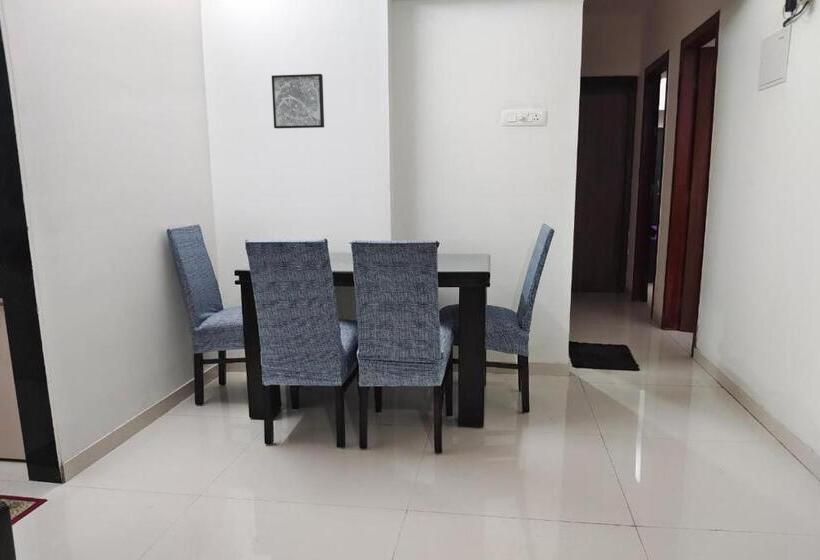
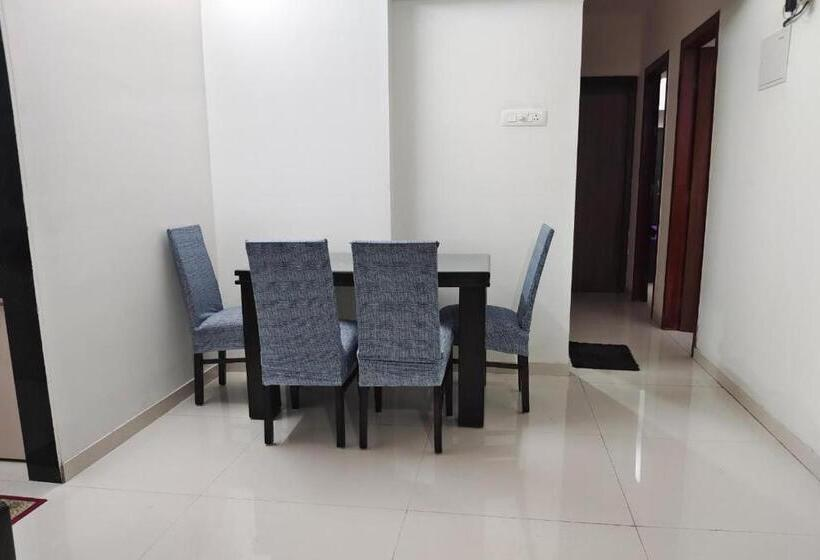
- wall art [271,73,325,129]
